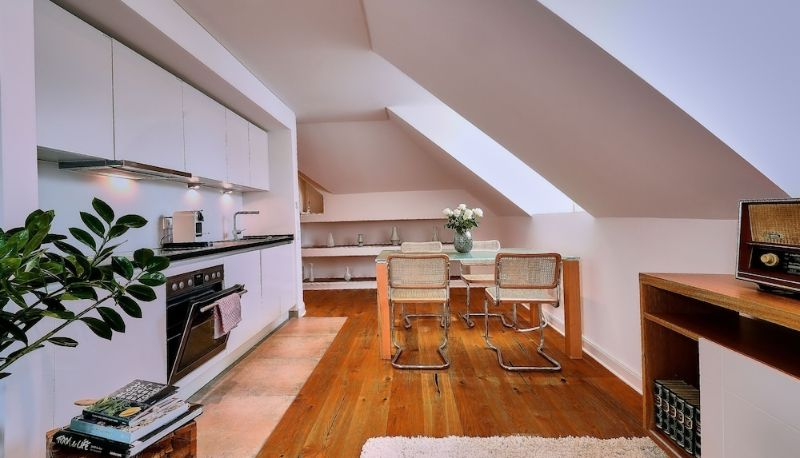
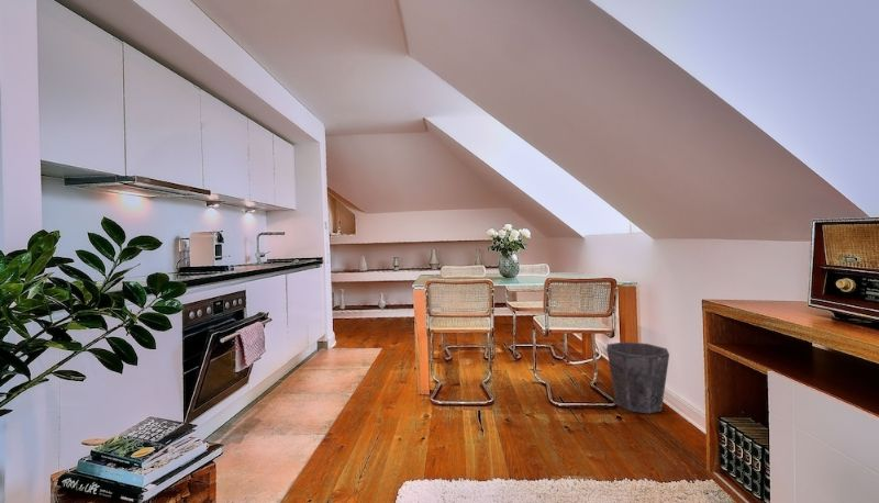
+ waste bin [605,340,670,415]
